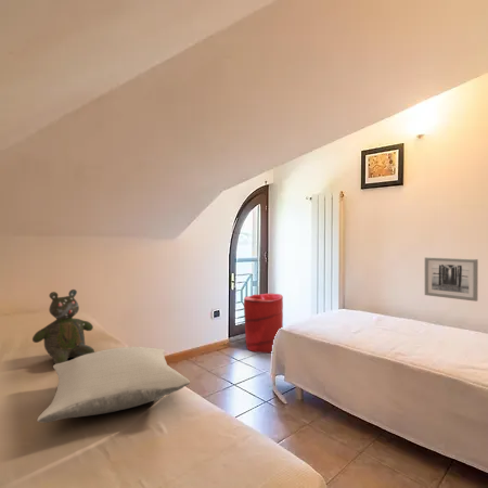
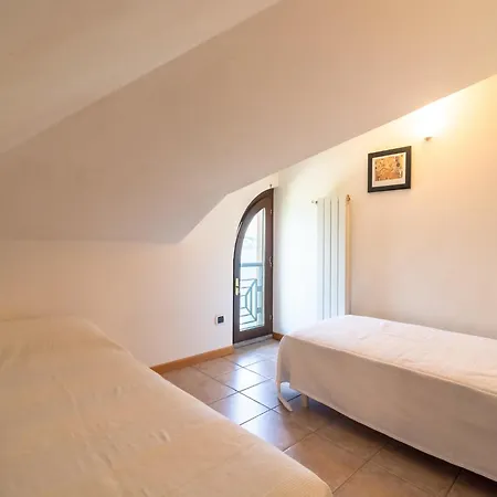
- pillow [36,346,191,424]
- wall art [424,256,479,303]
- laundry hamper [243,292,284,355]
- teddy bear [31,288,95,364]
